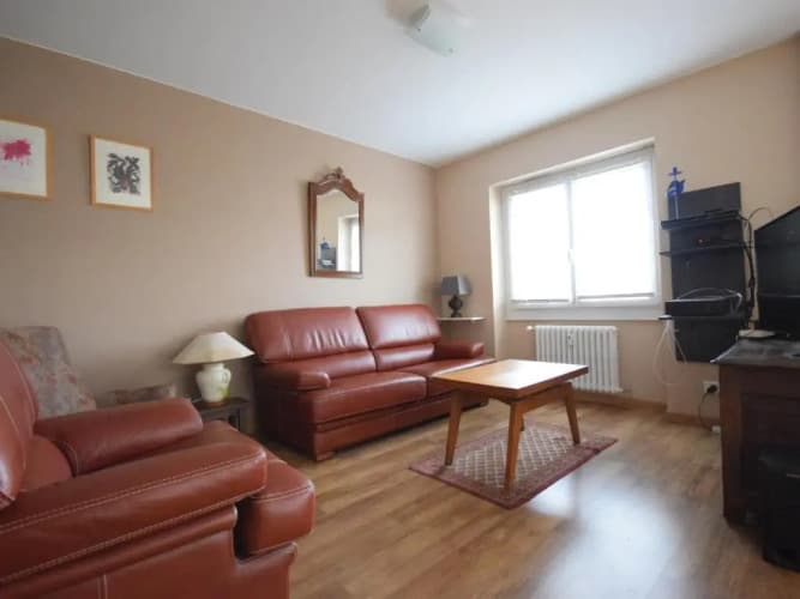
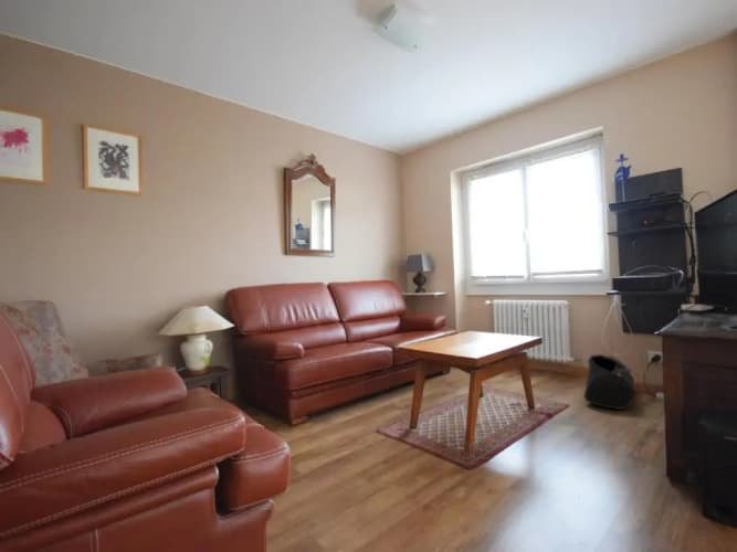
+ bag [583,353,641,411]
